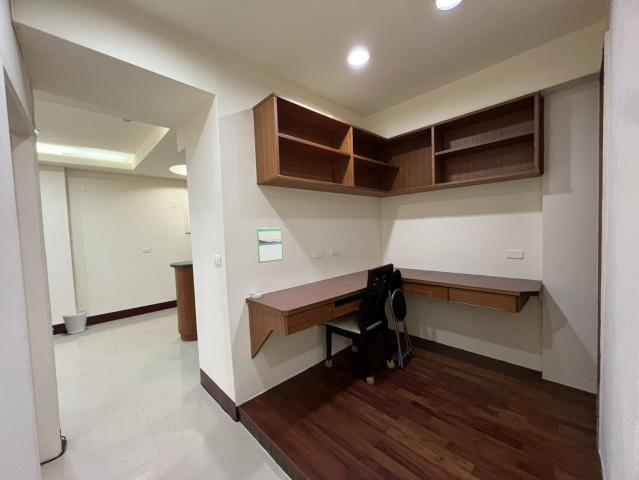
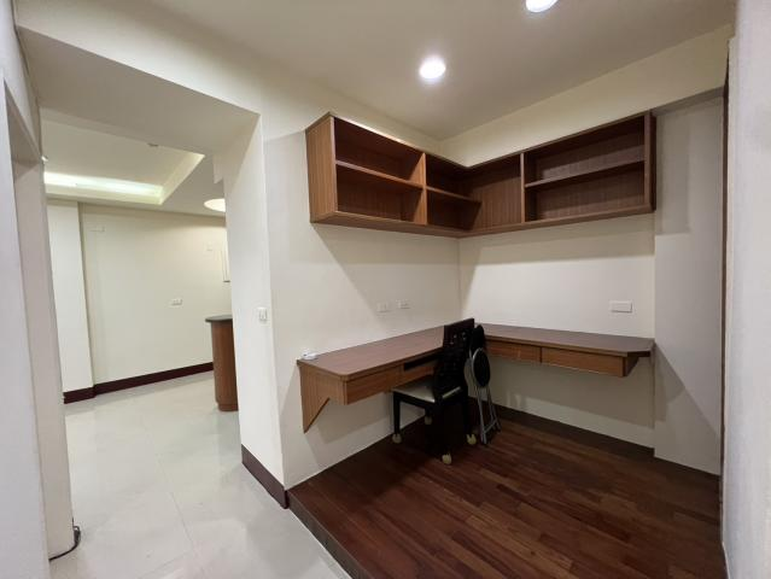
- wastebasket [60,309,89,335]
- calendar [256,226,284,264]
